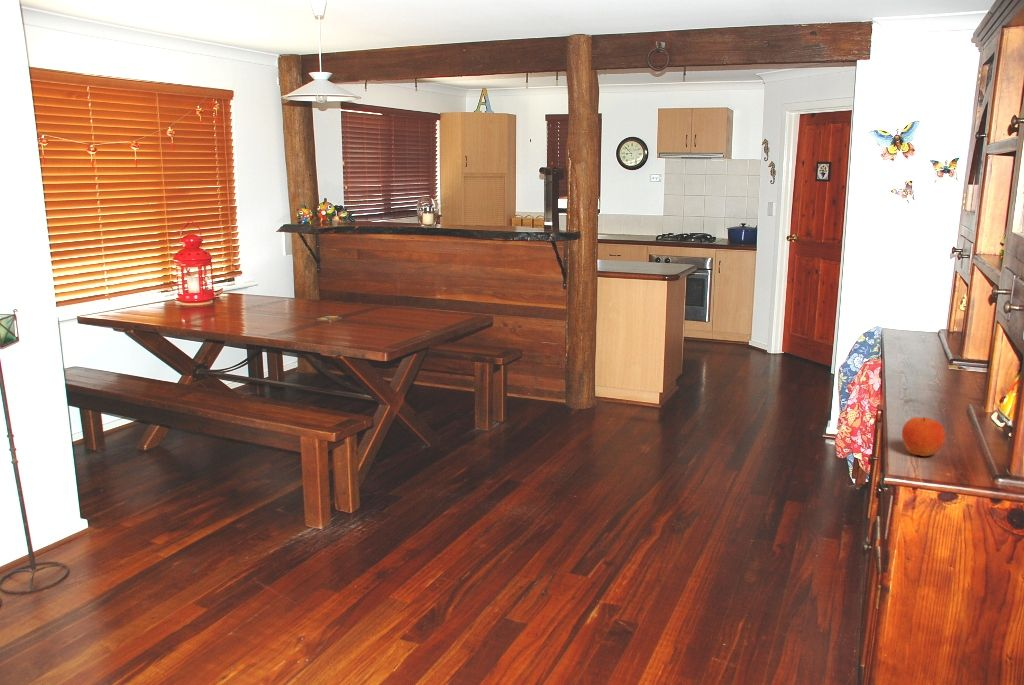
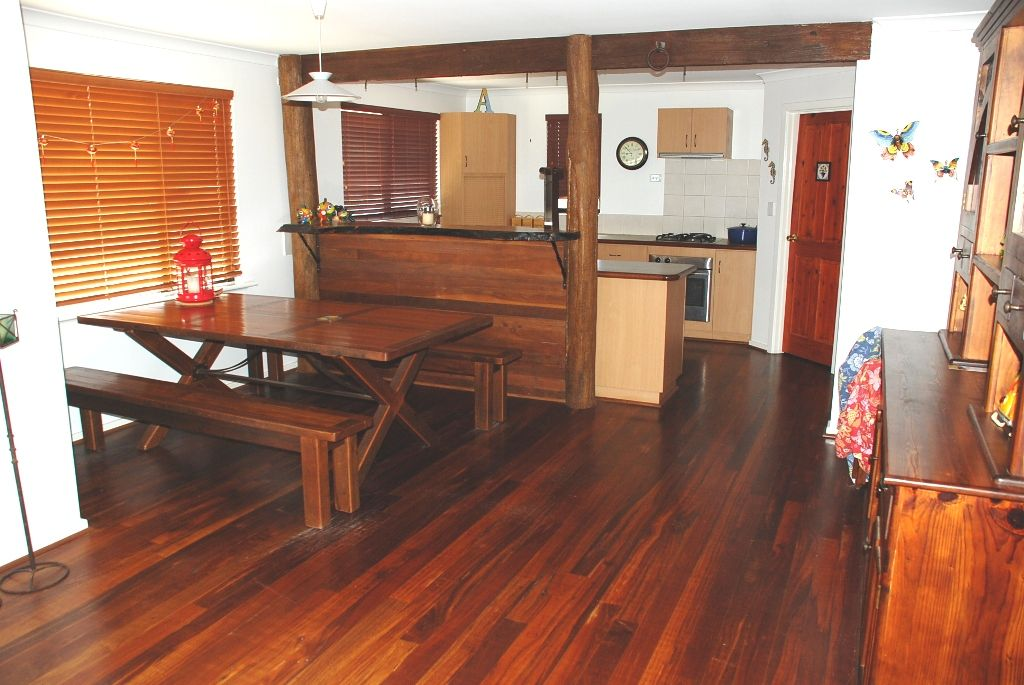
- fruit [901,416,946,457]
